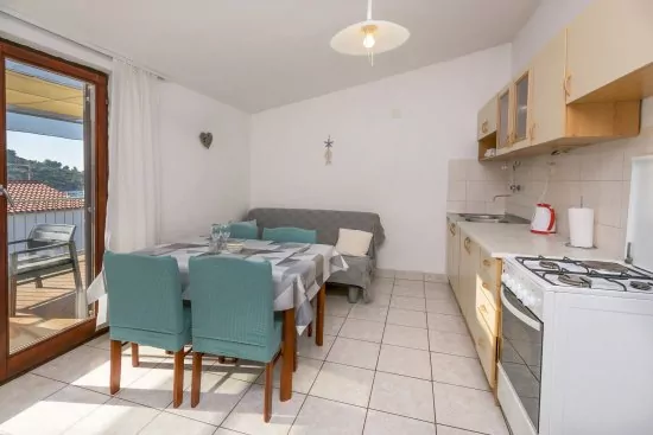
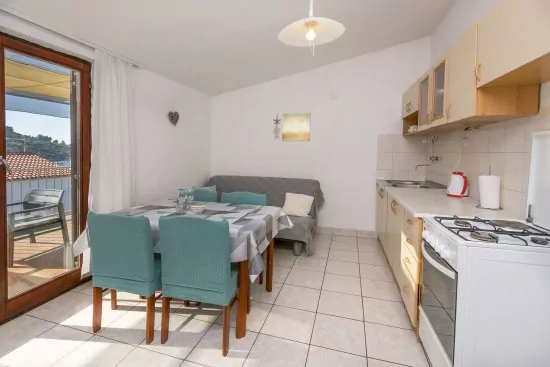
+ wall art [281,111,312,142]
